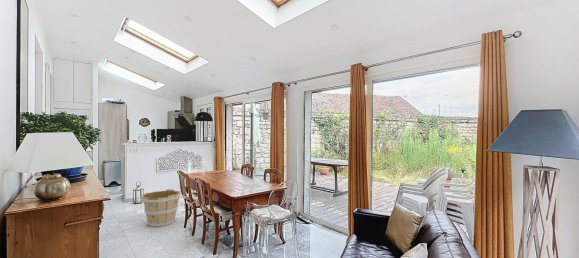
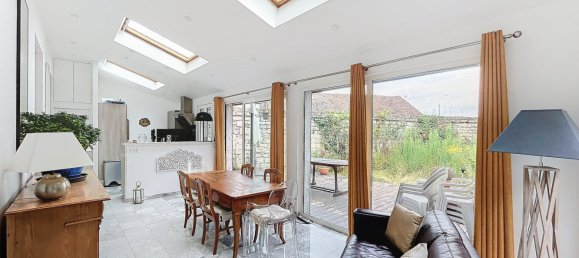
- wooden bucket [141,188,181,228]
